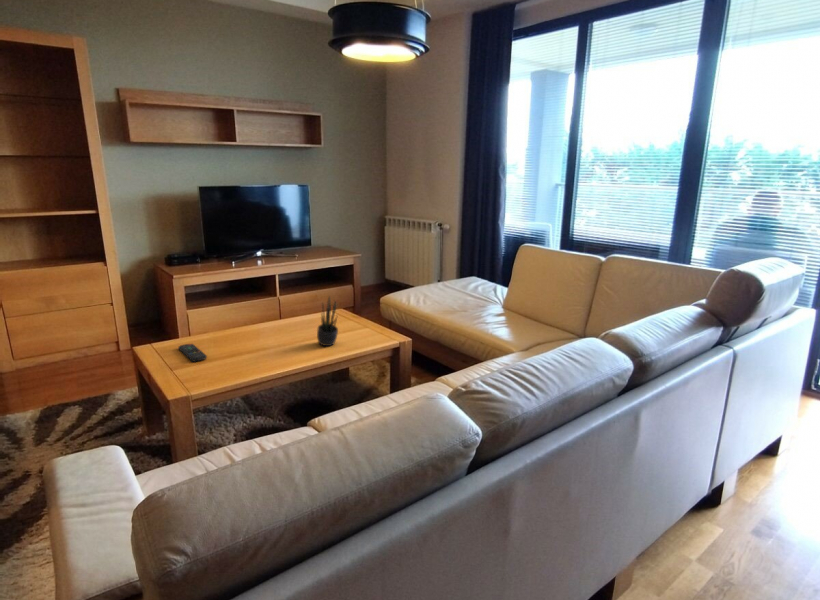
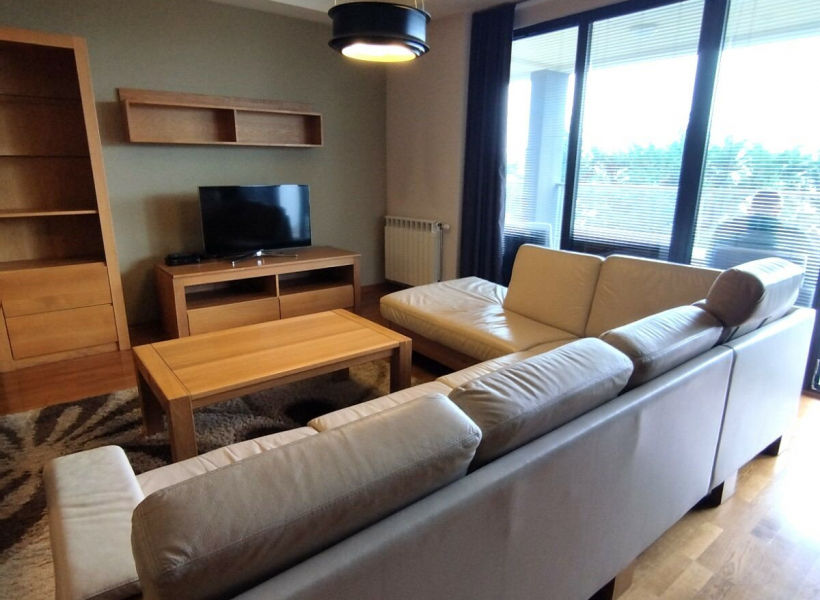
- potted plant [316,294,339,347]
- remote control [178,343,208,363]
